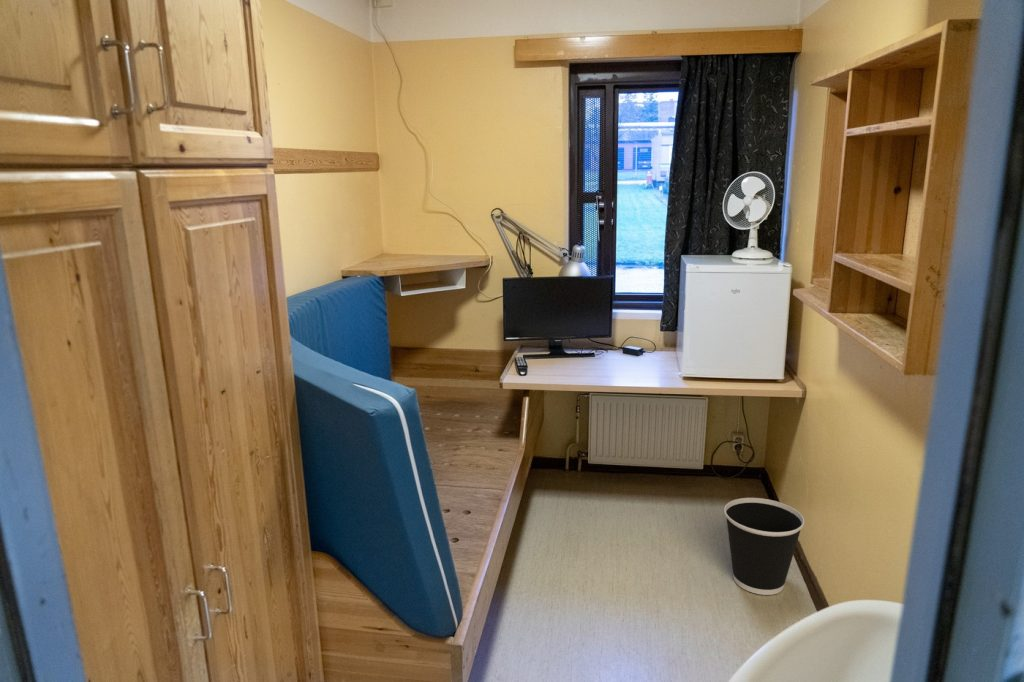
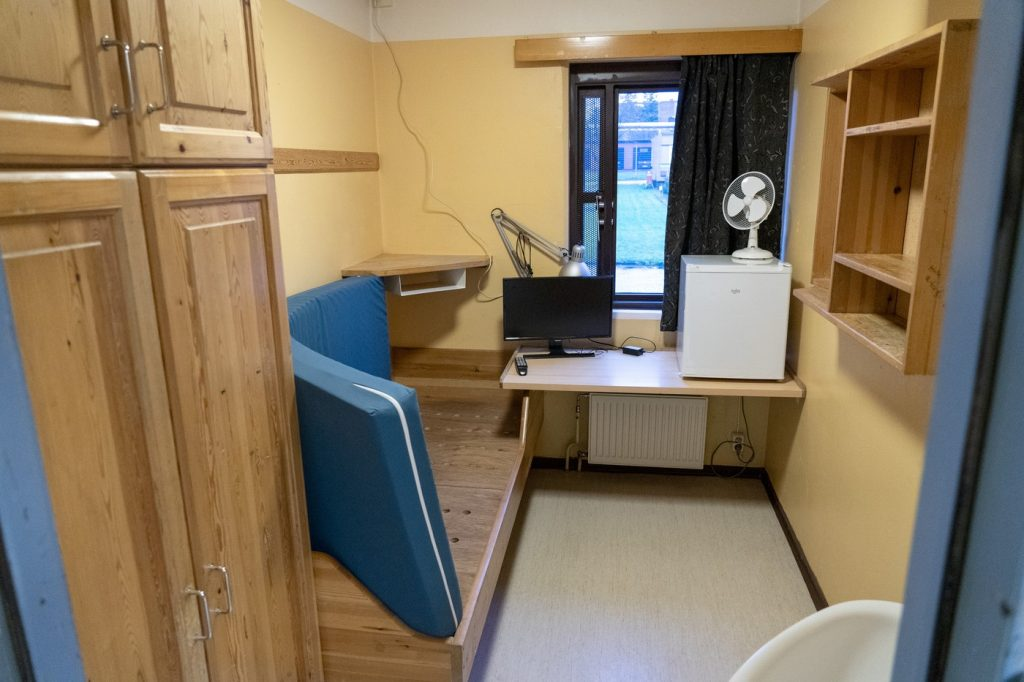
- wastebasket [723,497,805,596]
